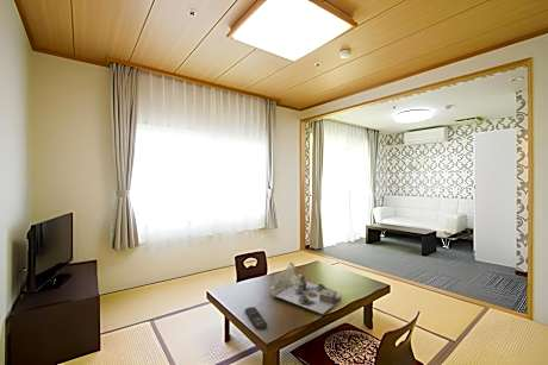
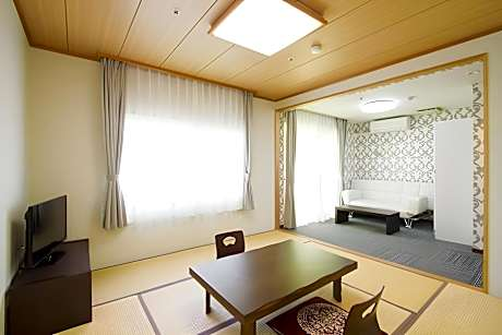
- remote control [244,306,268,331]
- tea set [269,260,343,315]
